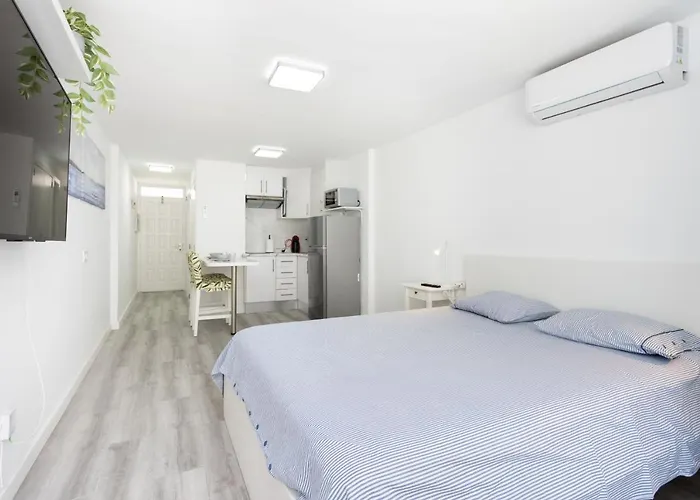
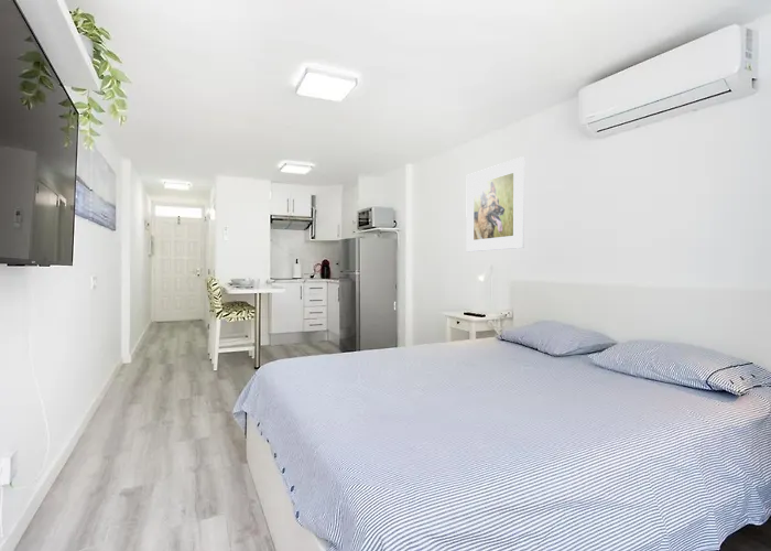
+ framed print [465,155,525,253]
